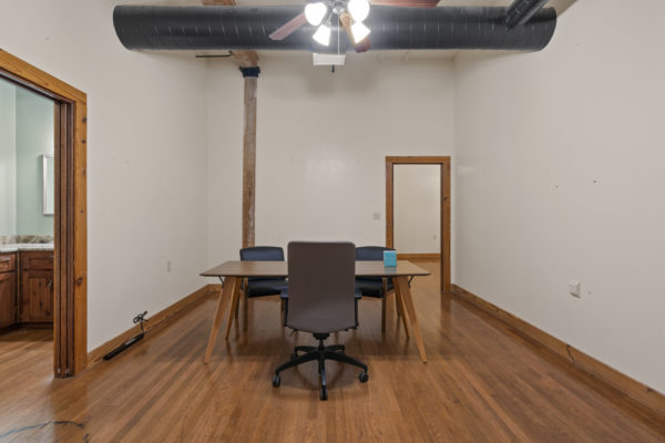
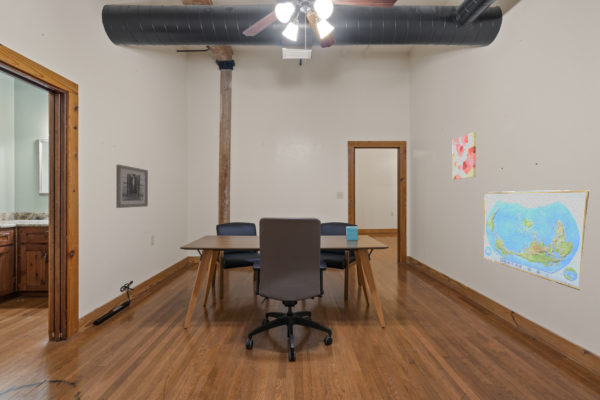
+ wall art [115,164,149,209]
+ world map [482,189,590,291]
+ wall art [451,131,477,180]
